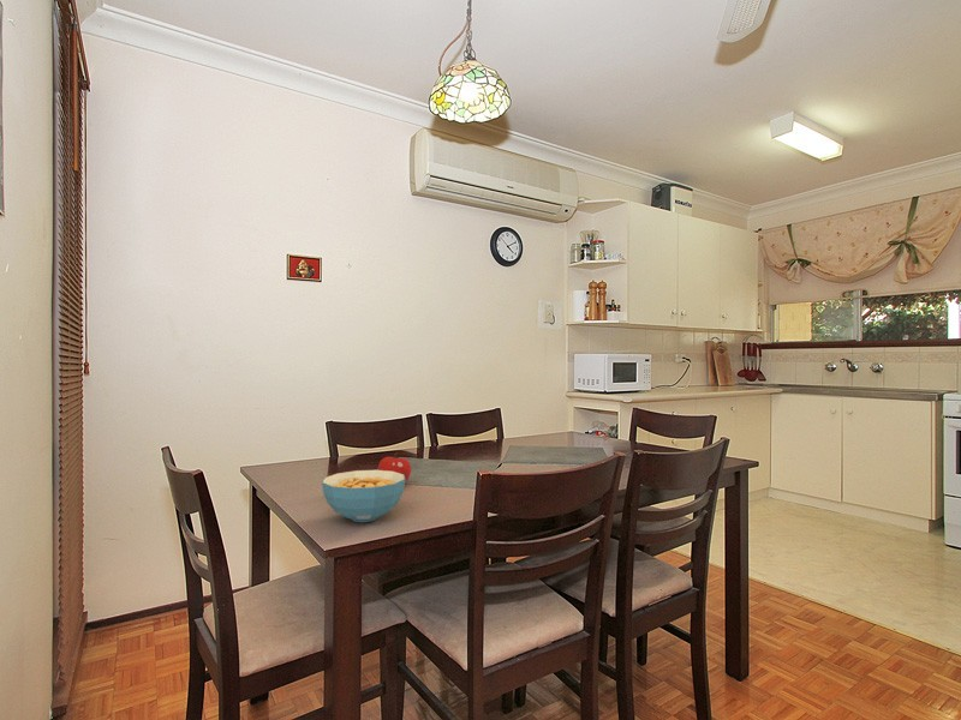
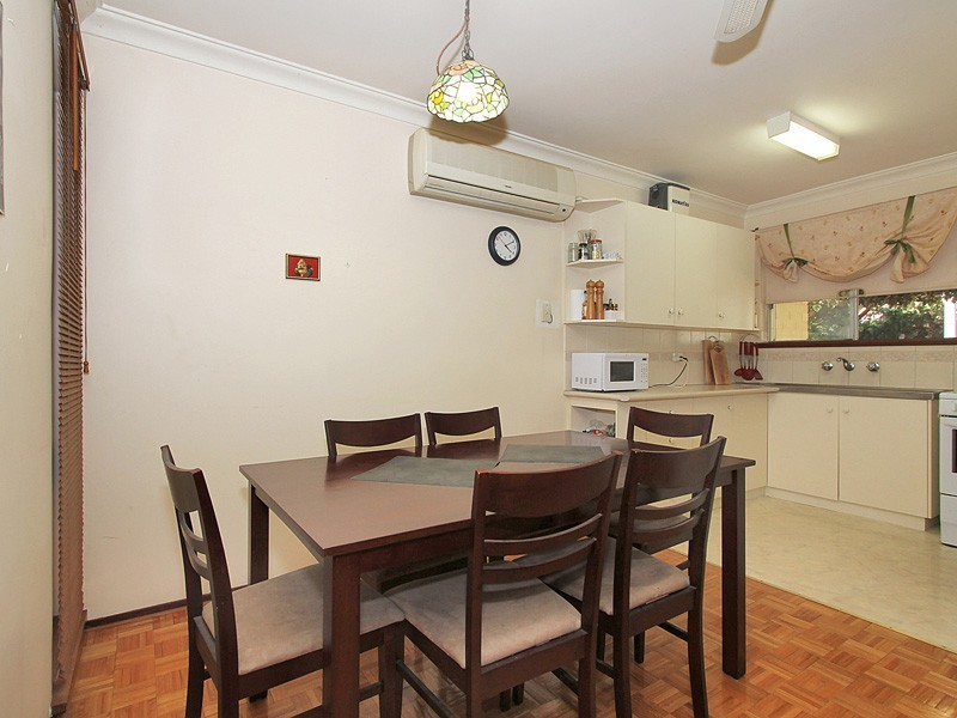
- fruit [377,451,412,484]
- cereal bowl [321,469,406,523]
